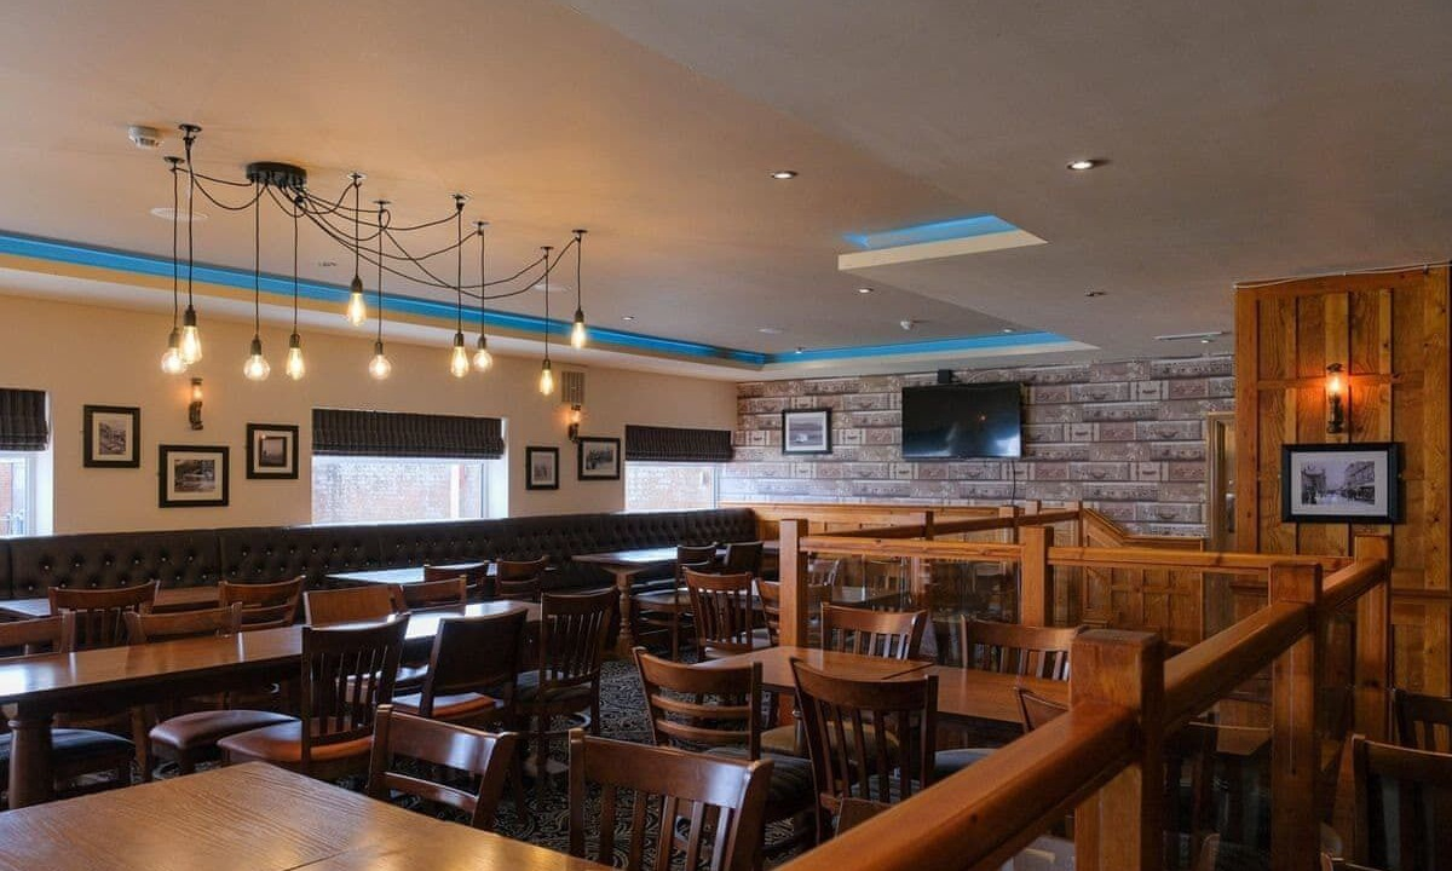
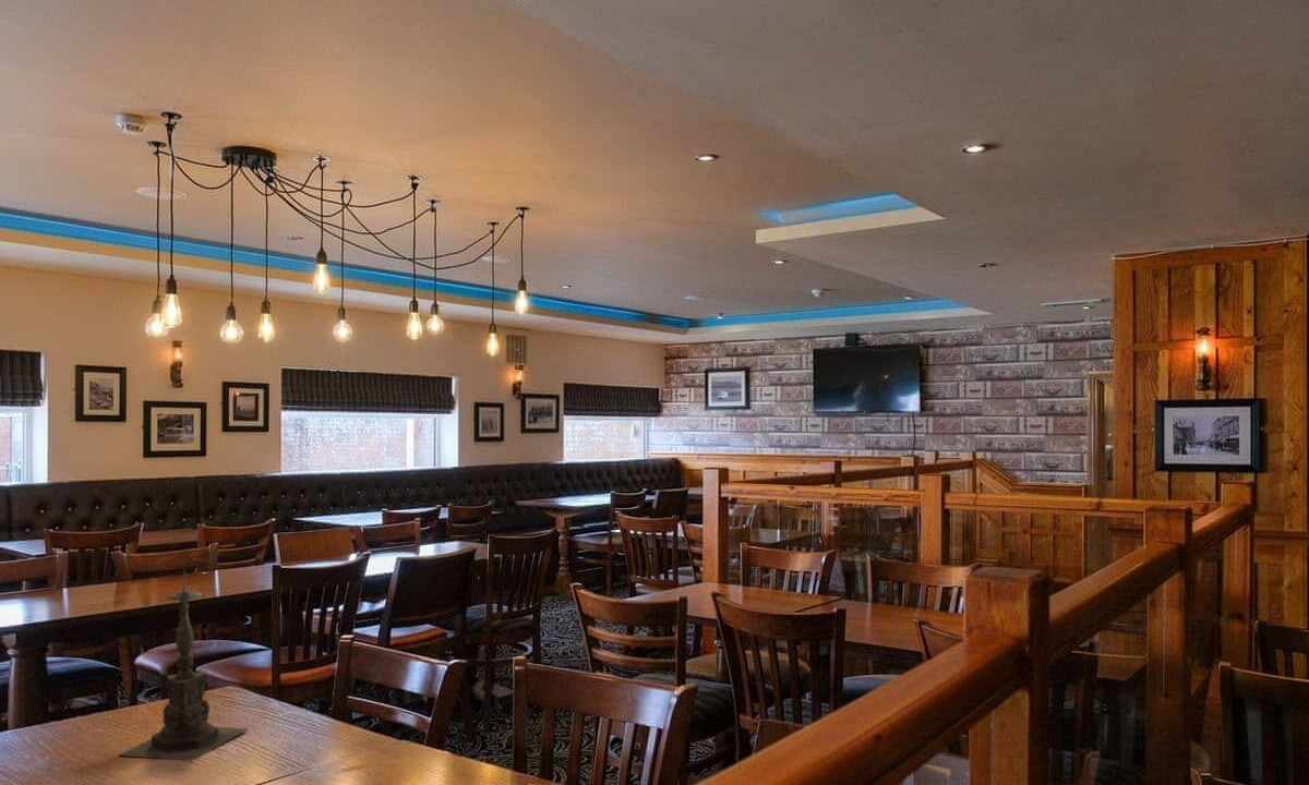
+ candle holder [118,568,250,762]
